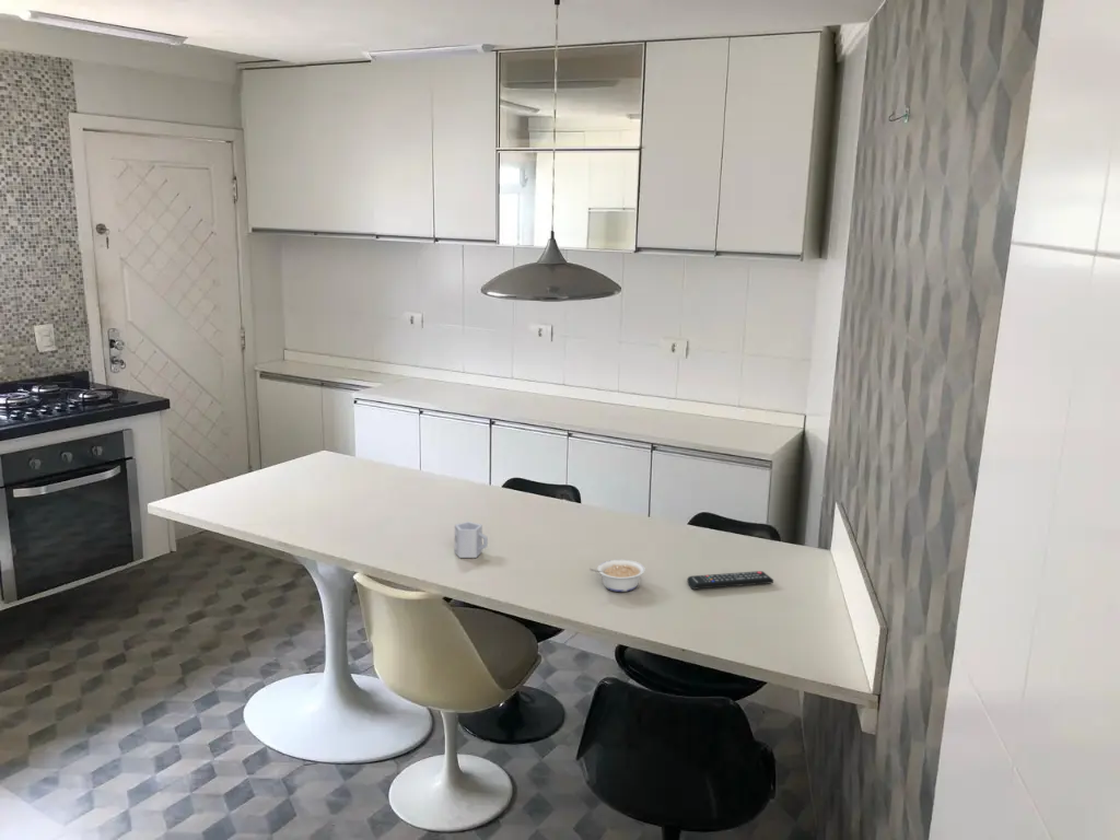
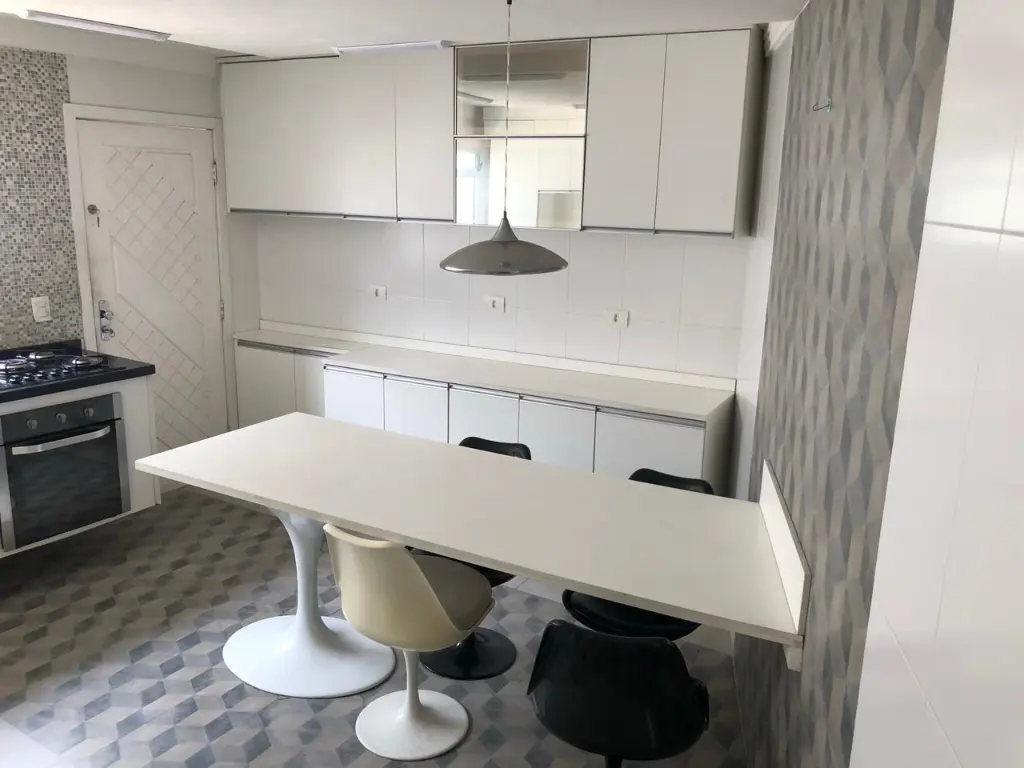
- legume [588,559,646,593]
- remote control [686,570,774,591]
- cup [454,521,489,559]
